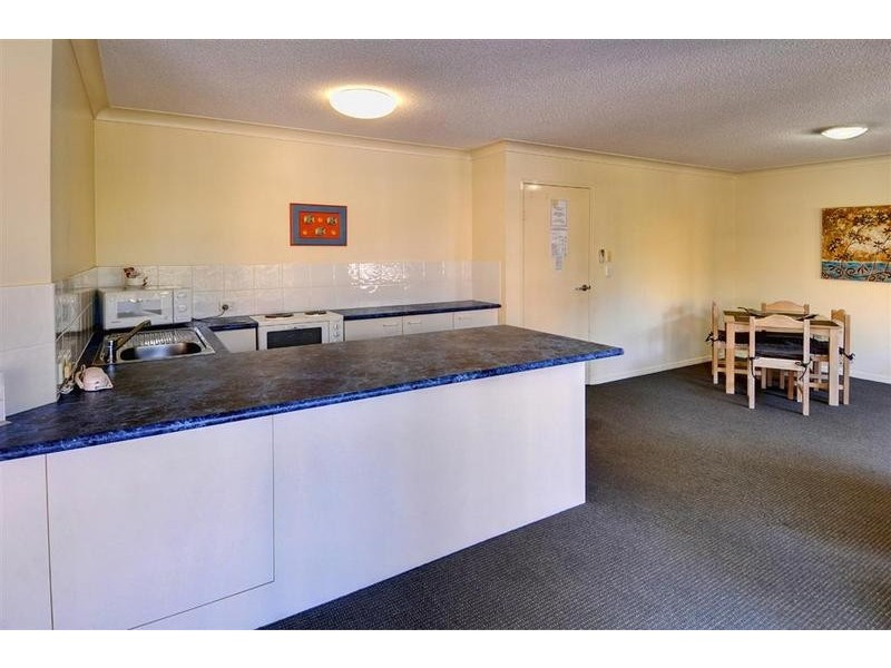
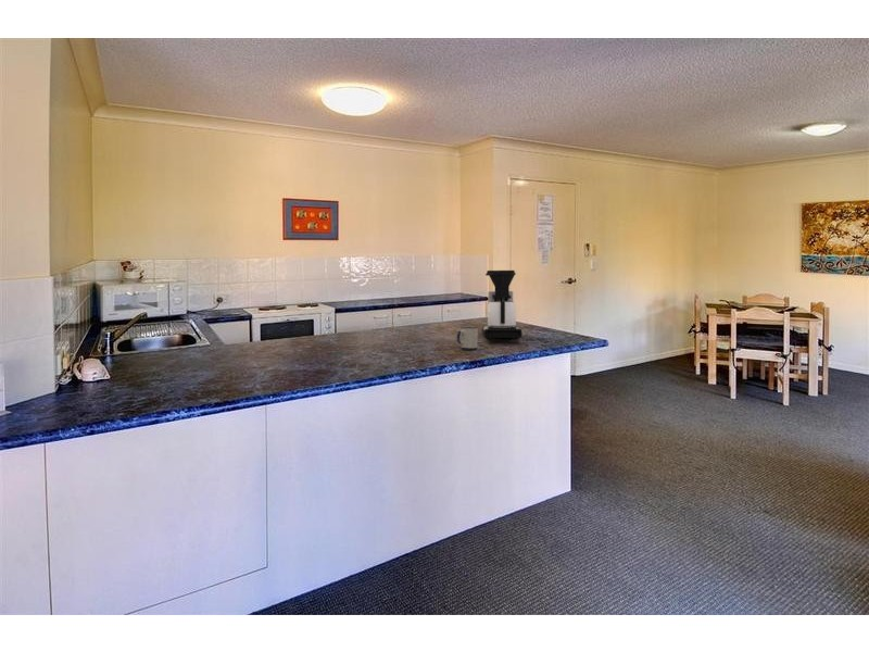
+ mug [456,326,479,351]
+ coffee maker [481,269,522,341]
